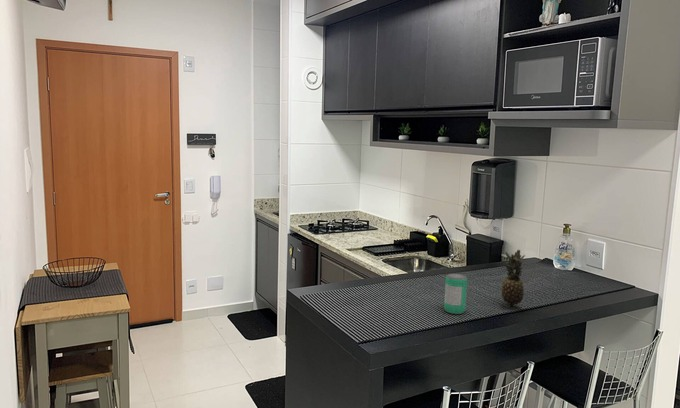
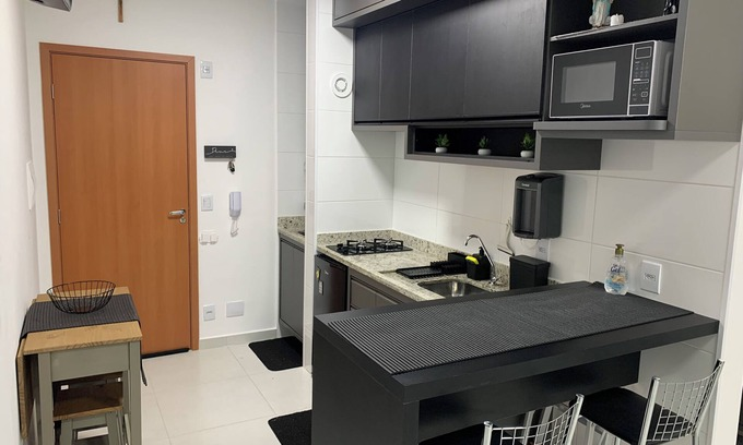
- beverage can [443,273,468,315]
- fruit [500,249,526,308]
